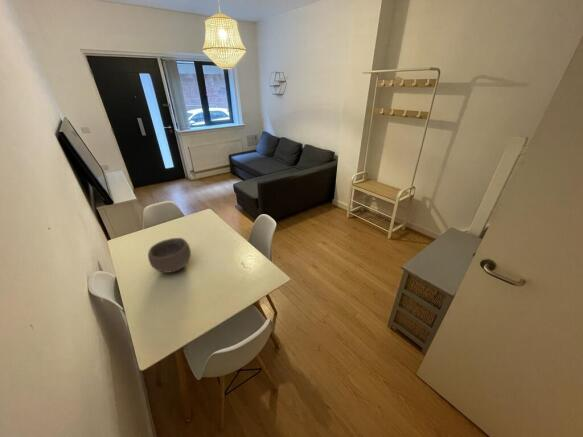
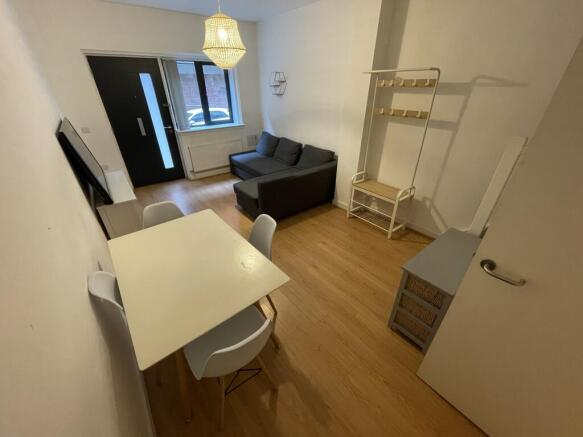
- bowl [147,237,192,274]
